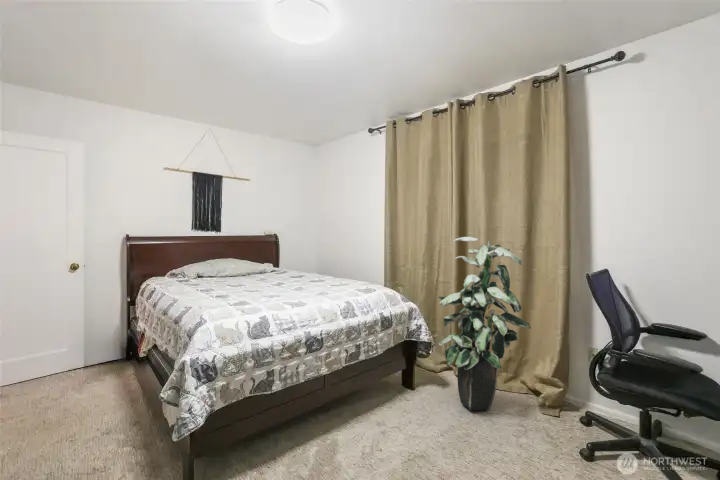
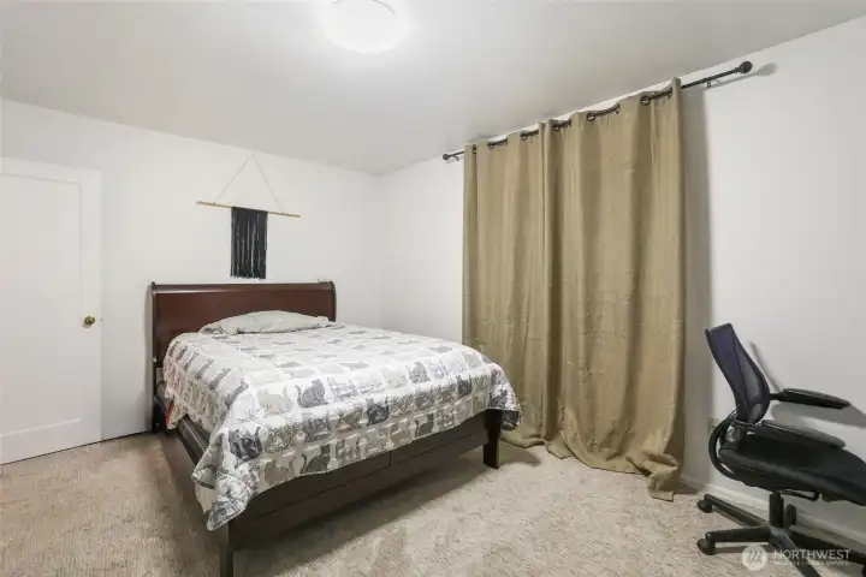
- indoor plant [437,236,532,411]
